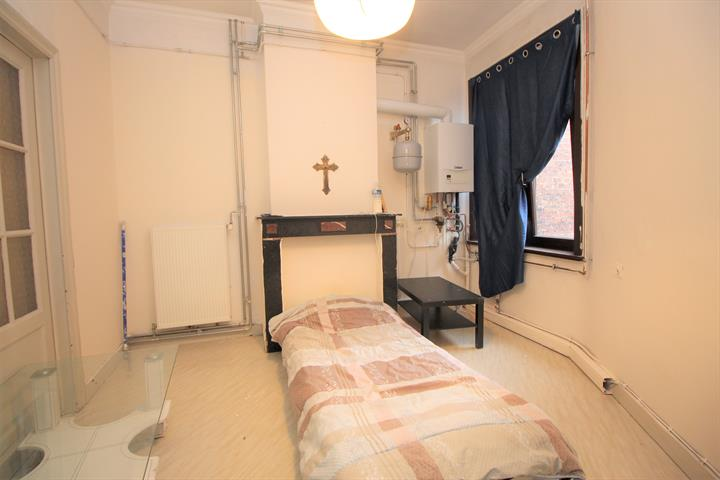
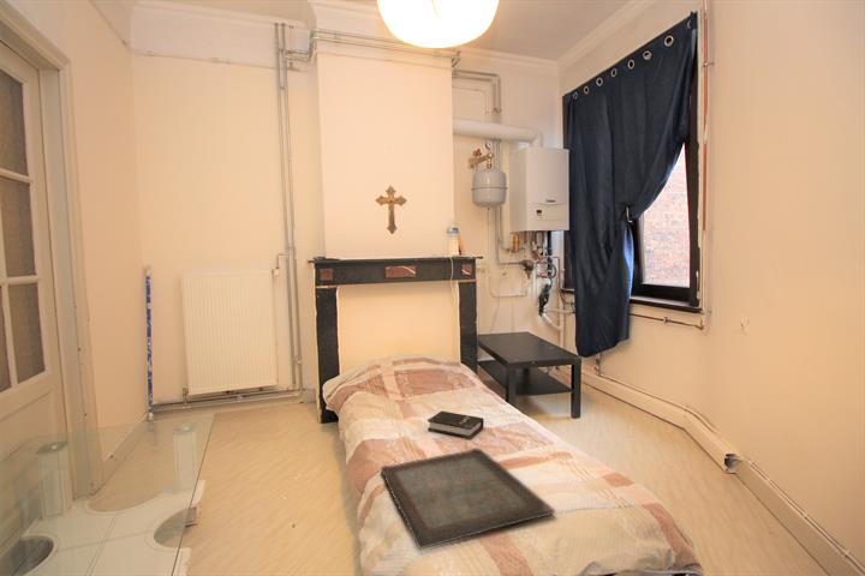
+ hardback book [426,410,485,440]
+ serving tray [380,446,556,551]
